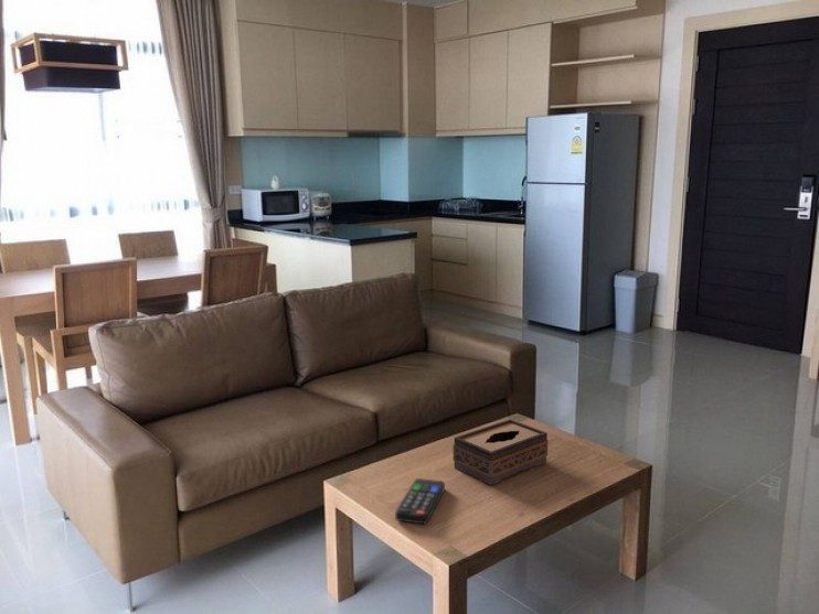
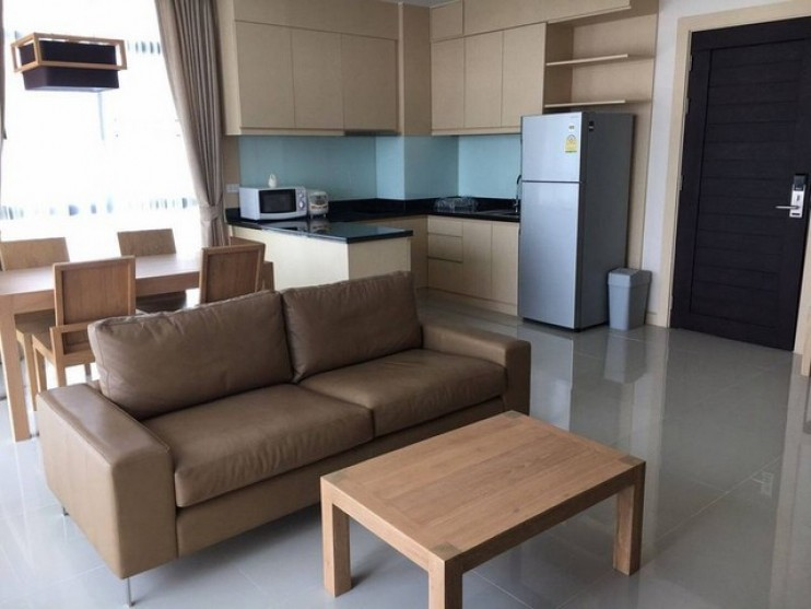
- tissue box [453,418,550,486]
- remote control [394,477,446,525]
